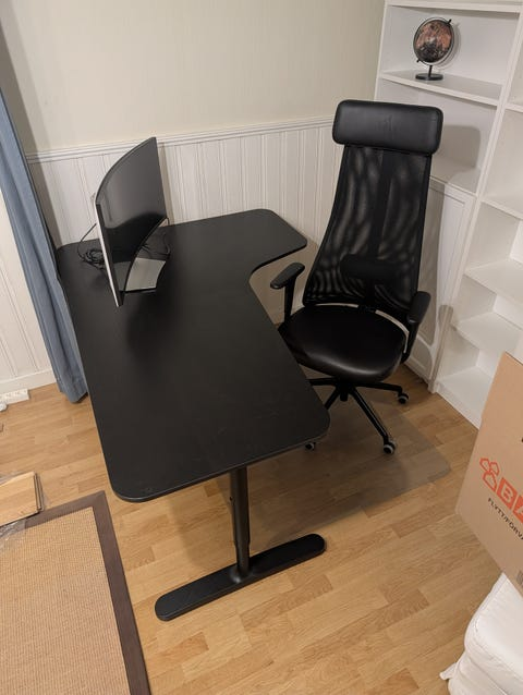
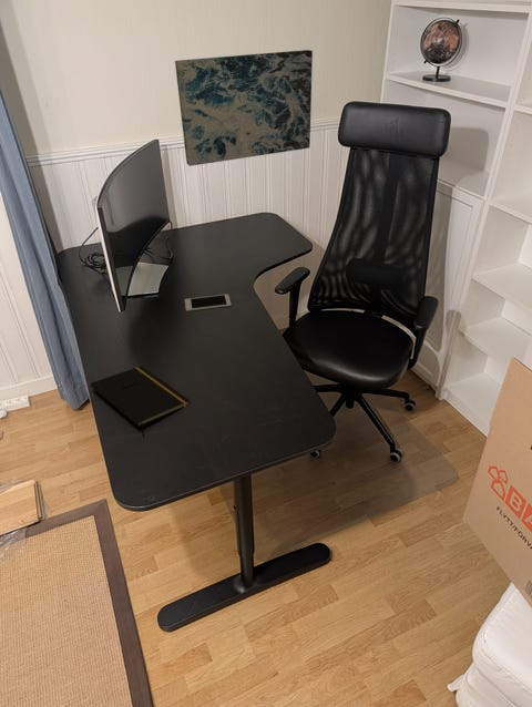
+ cell phone [184,293,232,312]
+ wall art [174,49,314,167]
+ notepad [90,365,191,438]
